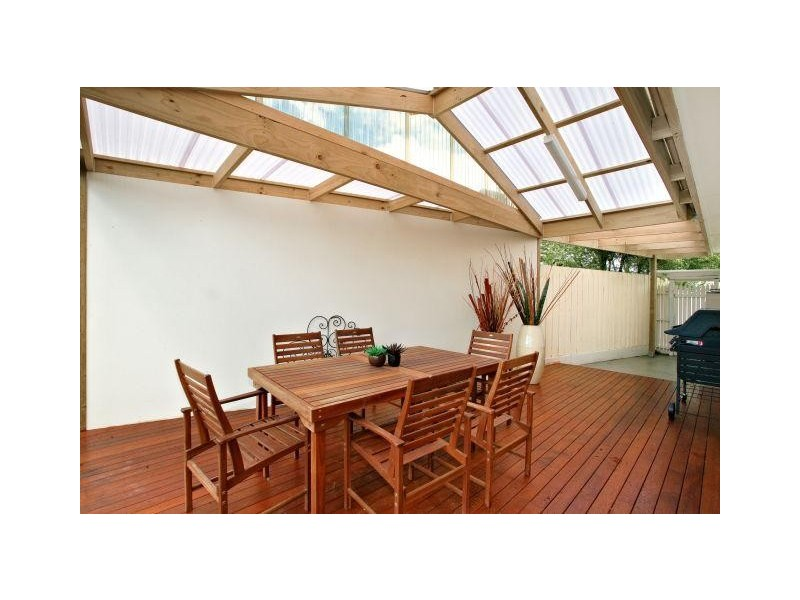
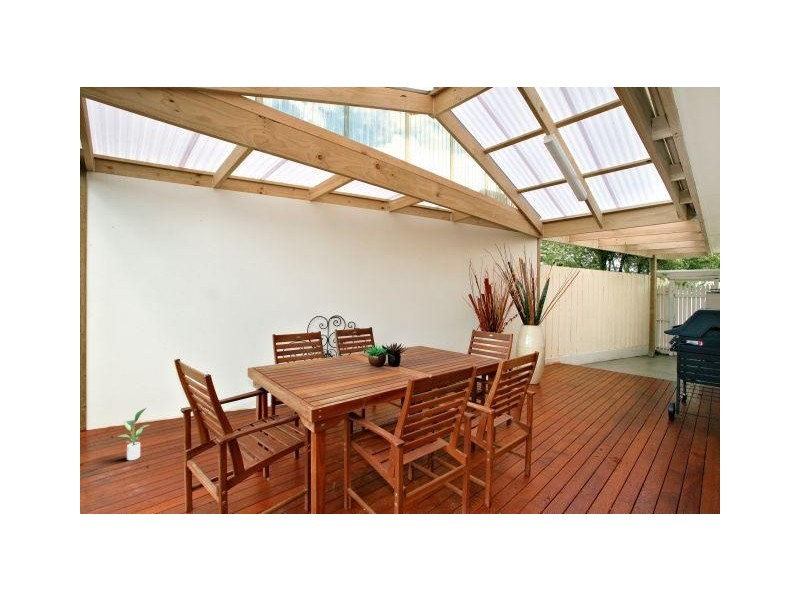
+ potted plant [116,407,151,461]
